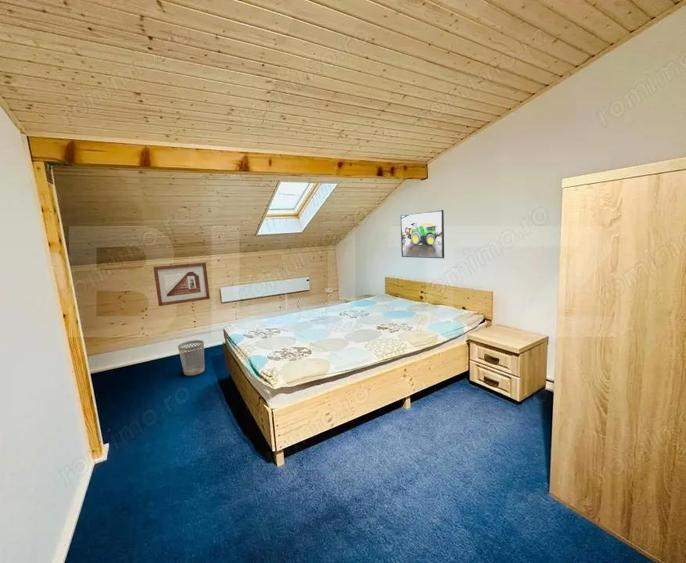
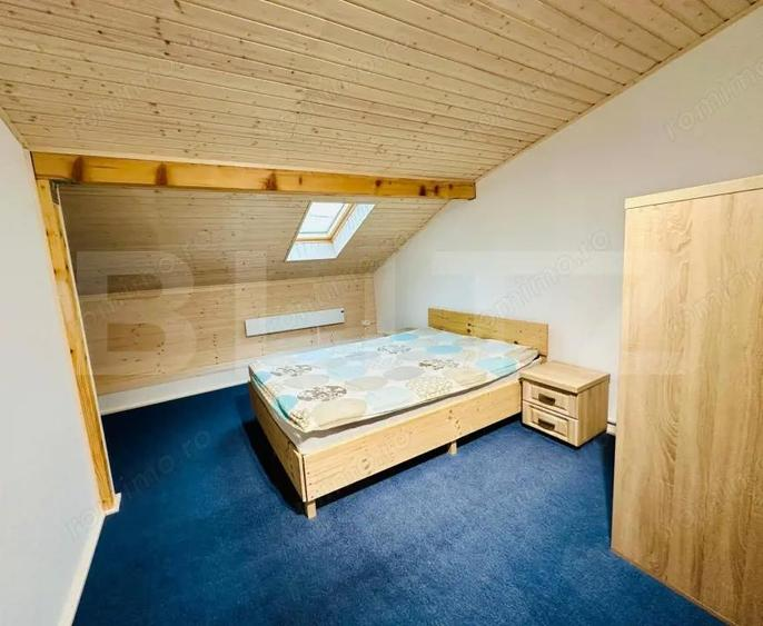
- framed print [399,209,445,259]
- picture frame [152,261,211,307]
- wastebasket [177,339,205,376]
